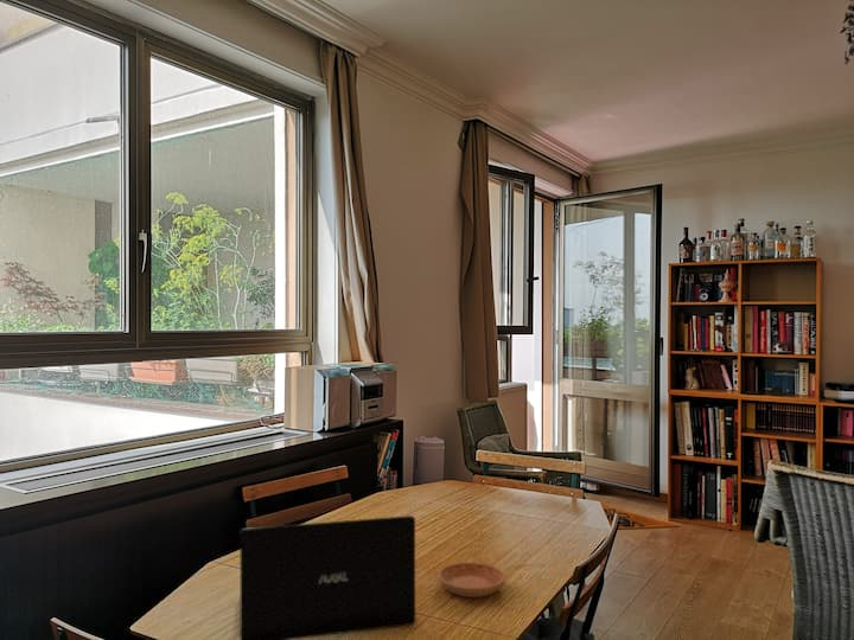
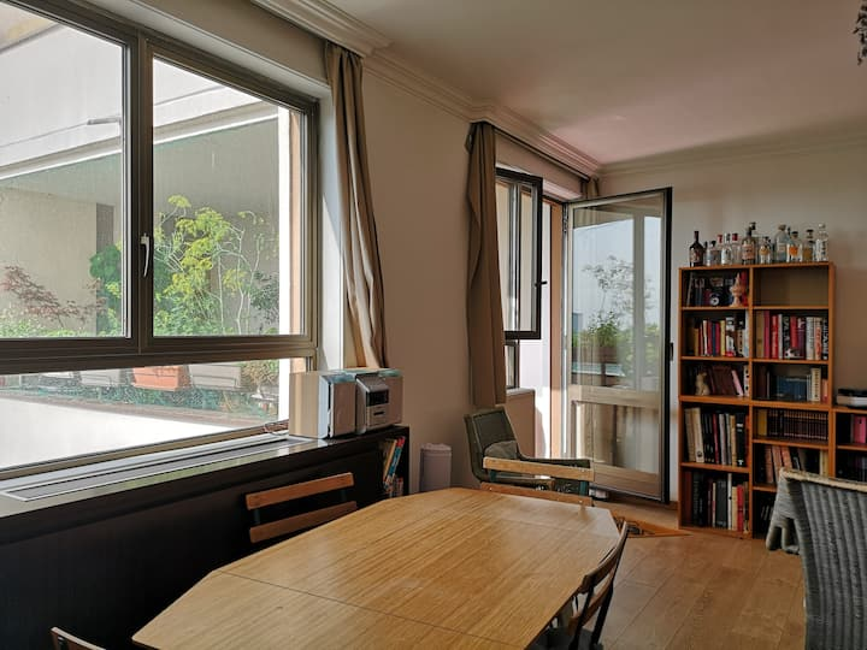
- laptop [240,514,416,640]
- saucer [436,562,506,599]
